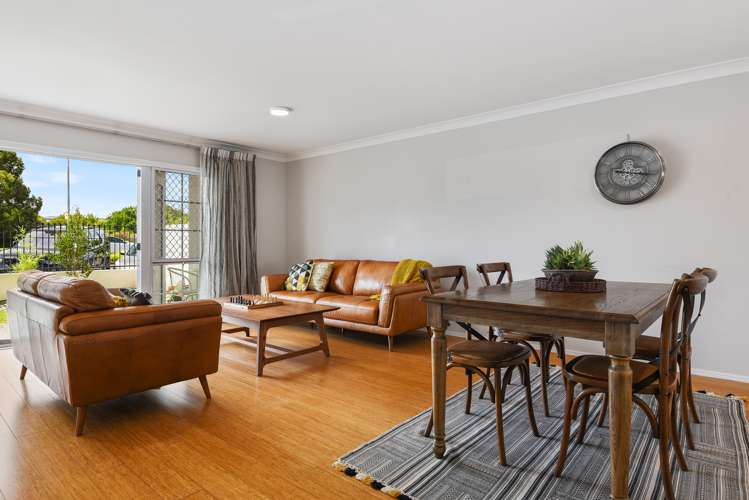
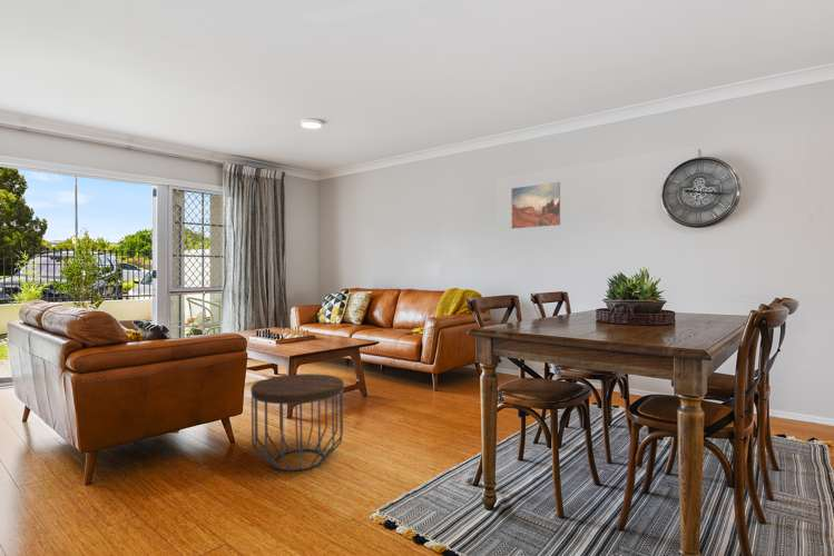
+ side table [249,373,345,471]
+ wall art [511,181,561,229]
